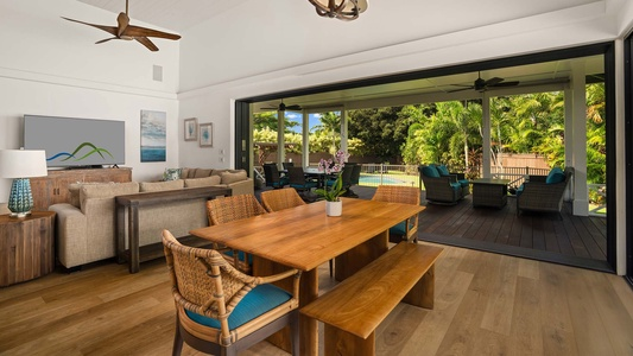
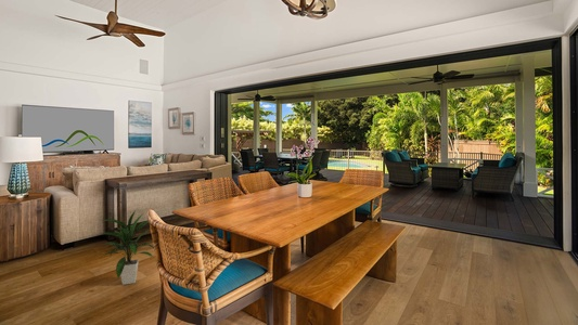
+ indoor plant [99,209,155,286]
